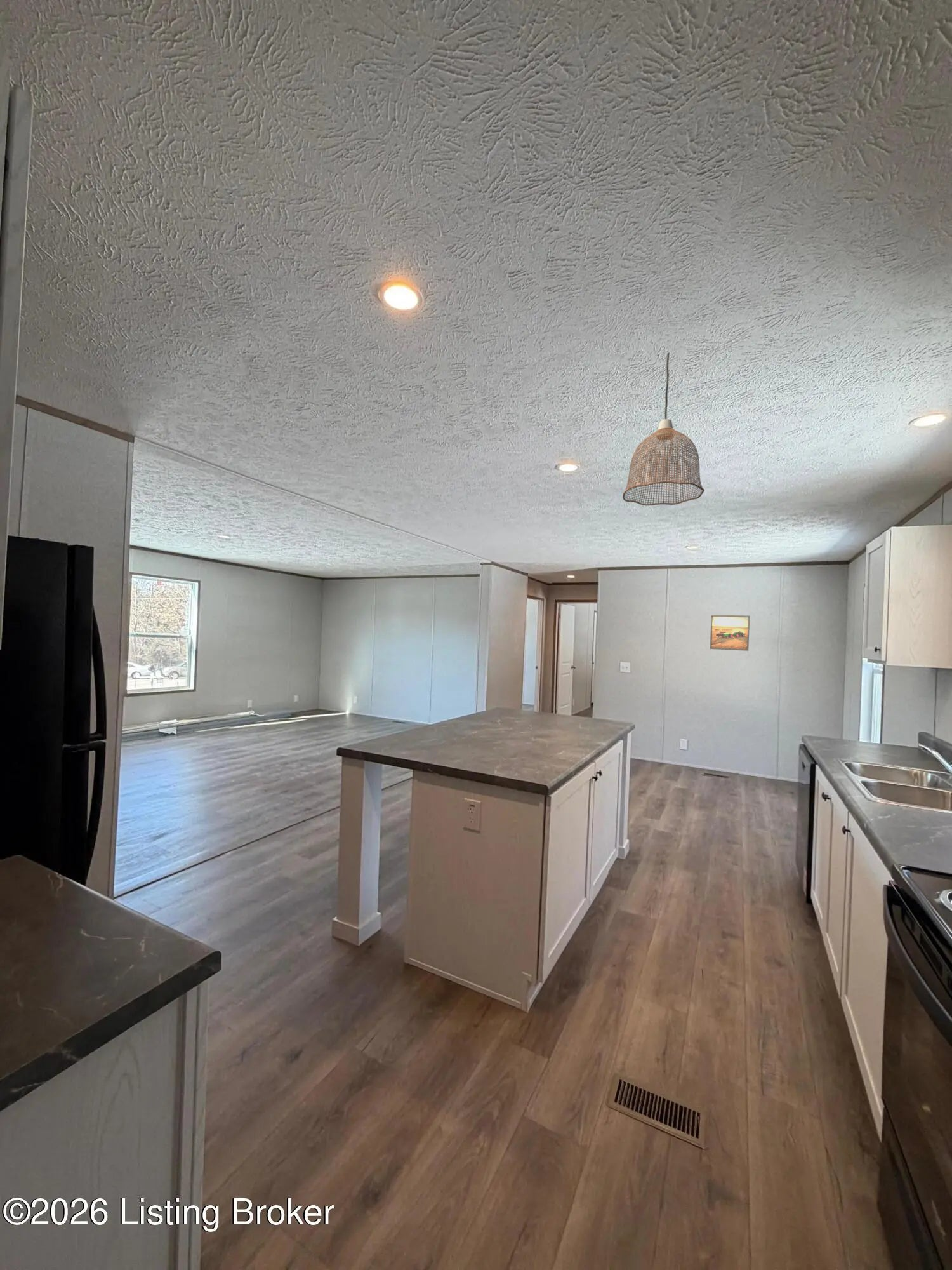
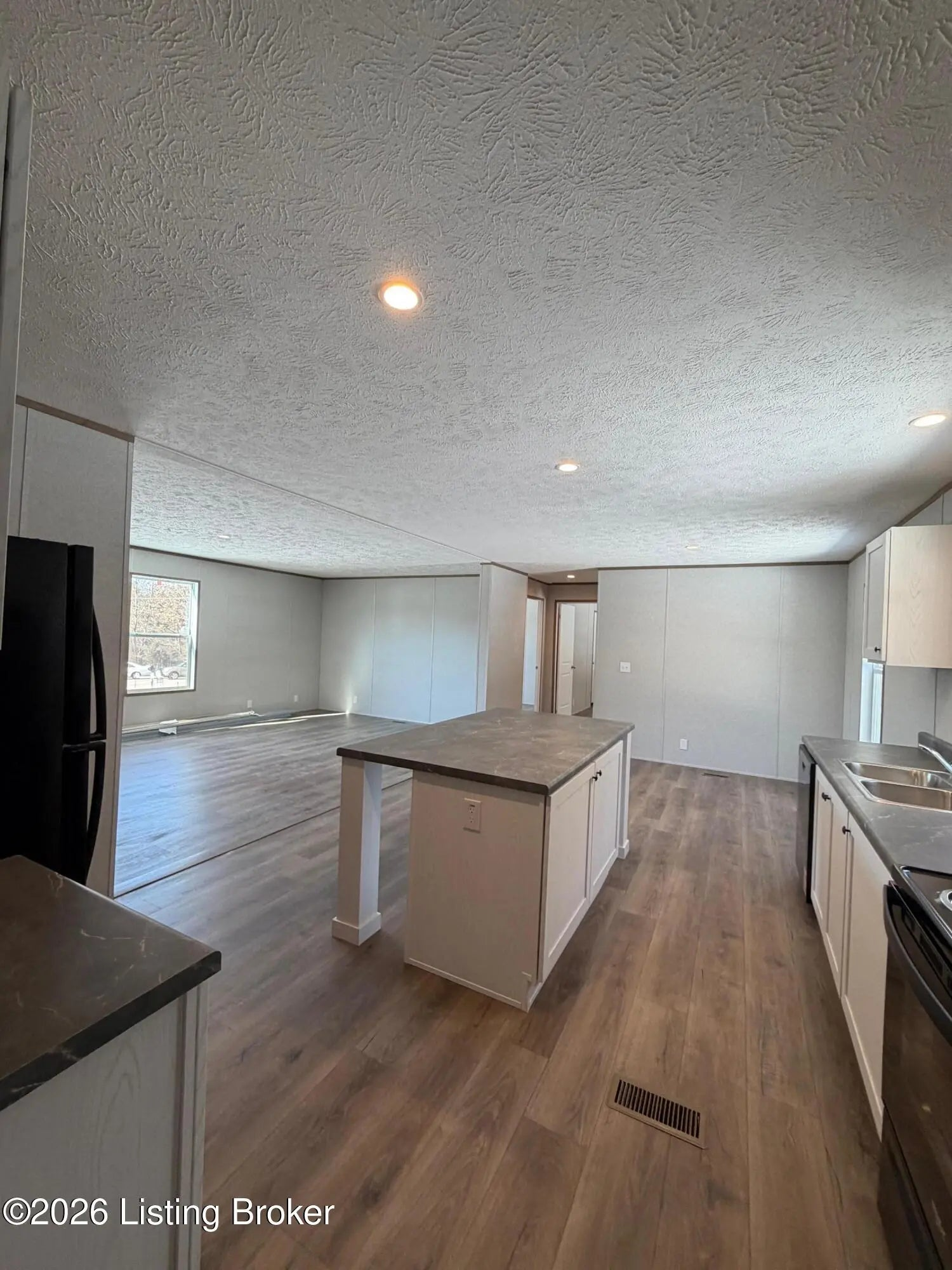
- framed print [710,615,750,652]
- pendant lamp [622,352,705,506]
